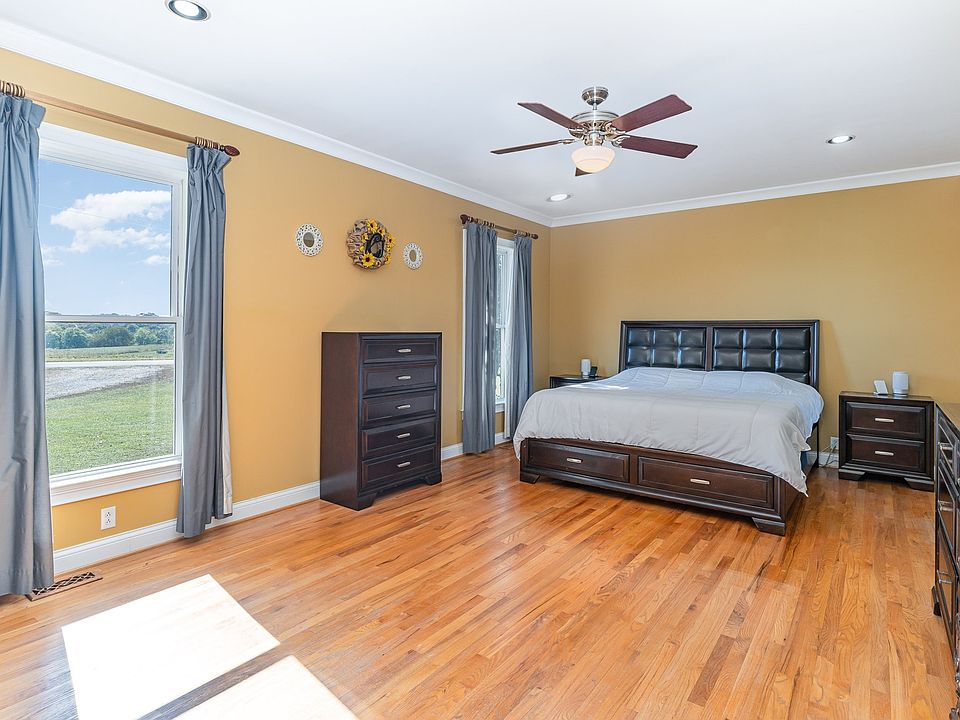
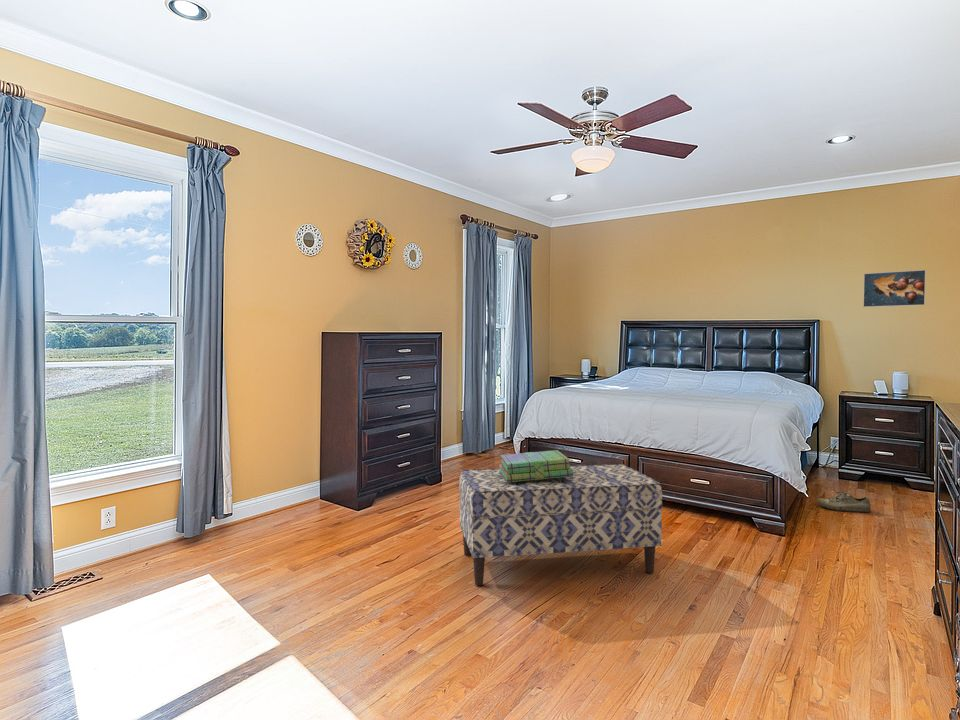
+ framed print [862,269,927,308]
+ stack of books [498,449,573,483]
+ shoe [816,489,872,513]
+ bench [458,463,663,587]
